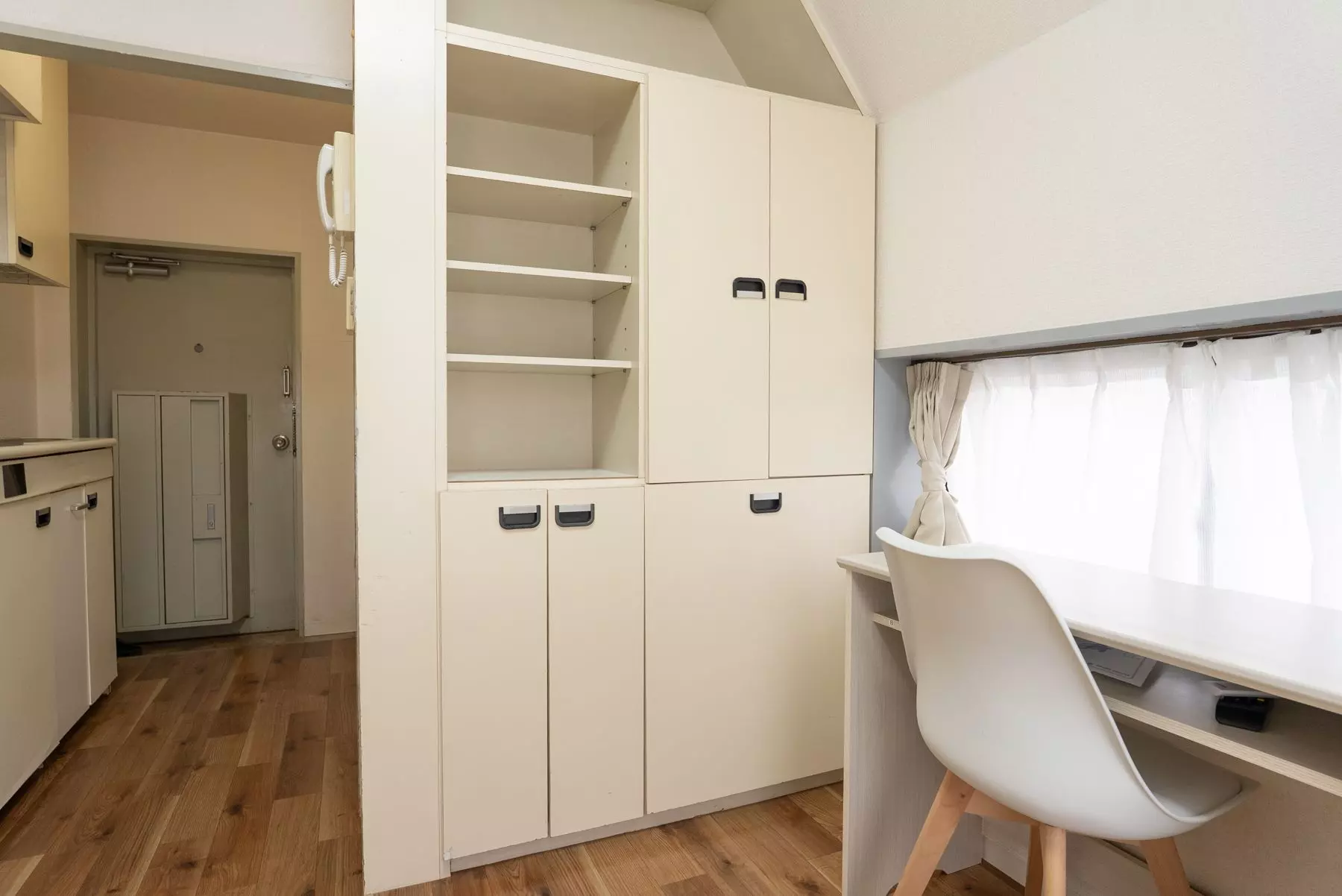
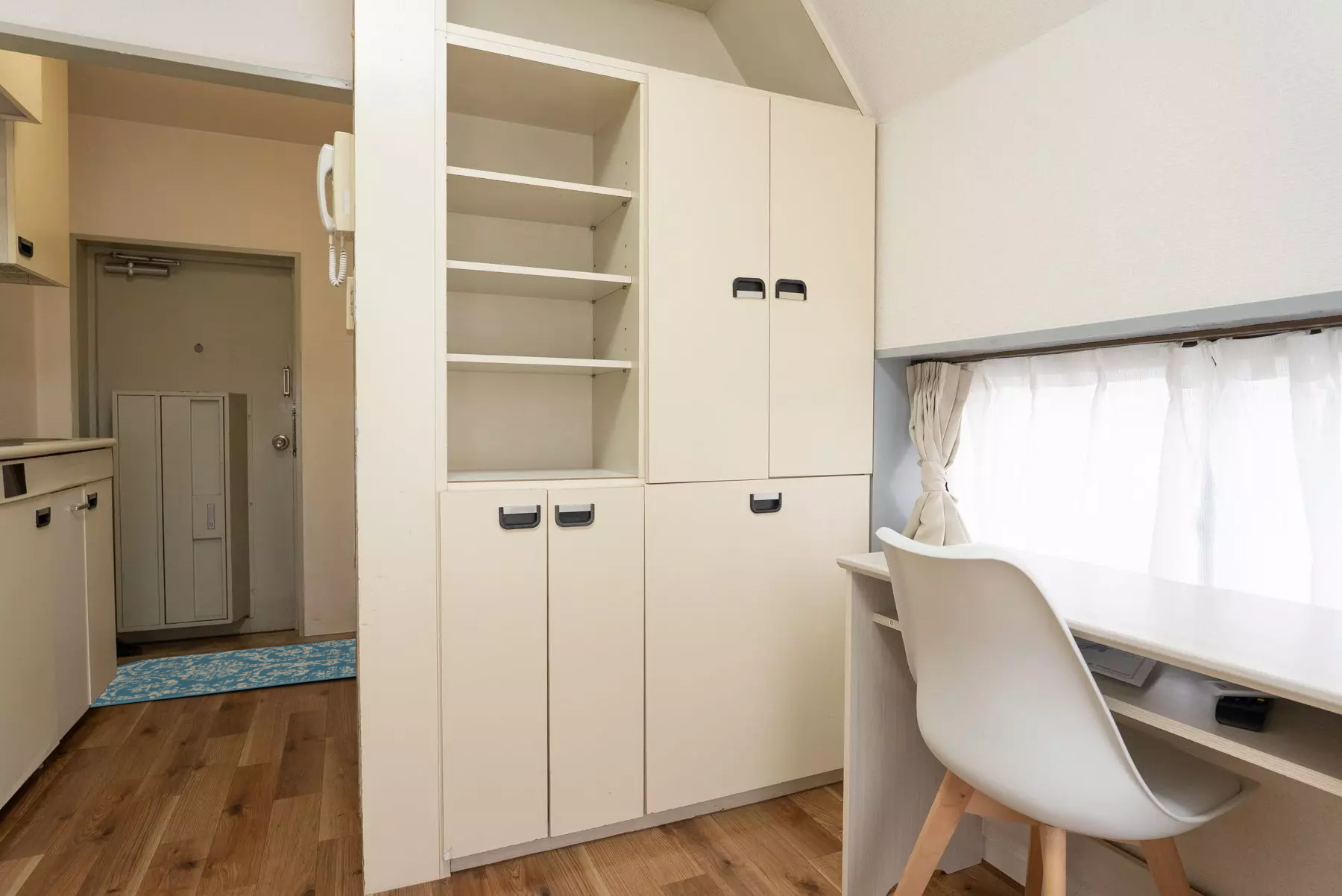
+ rug [89,637,357,708]
